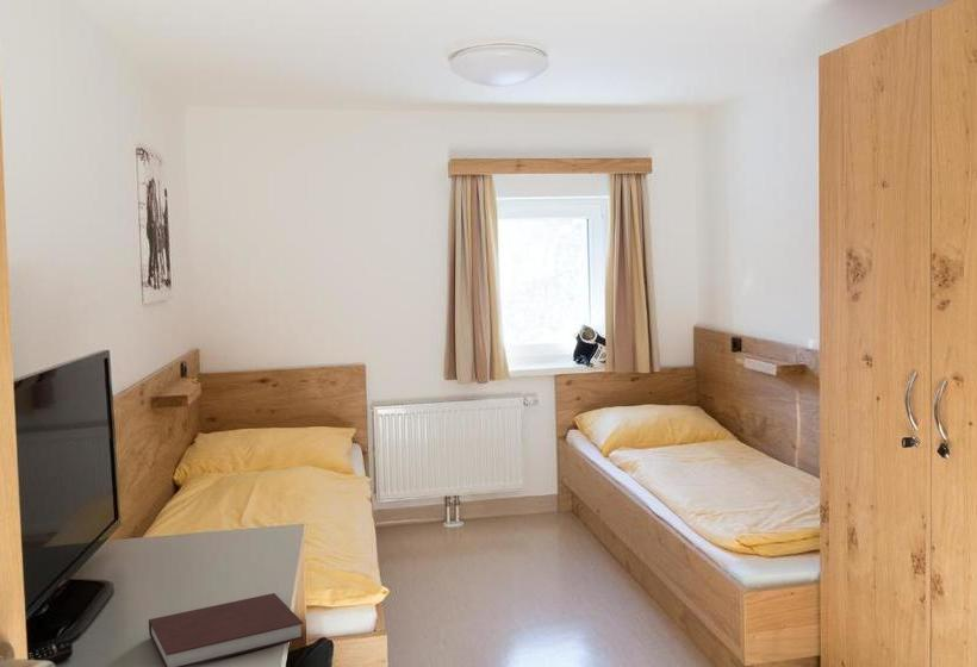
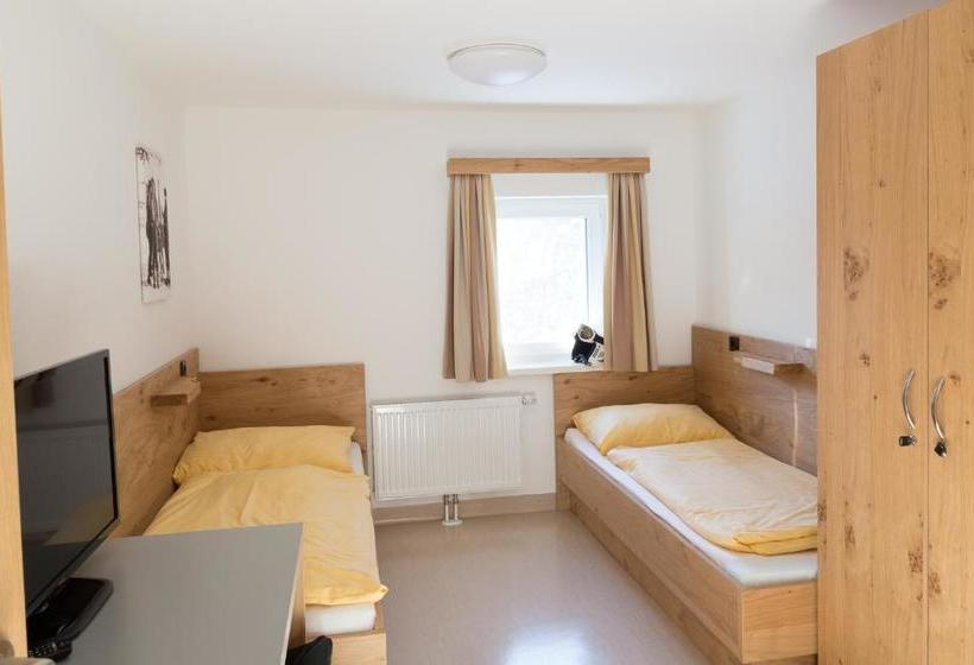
- notebook [148,592,305,667]
